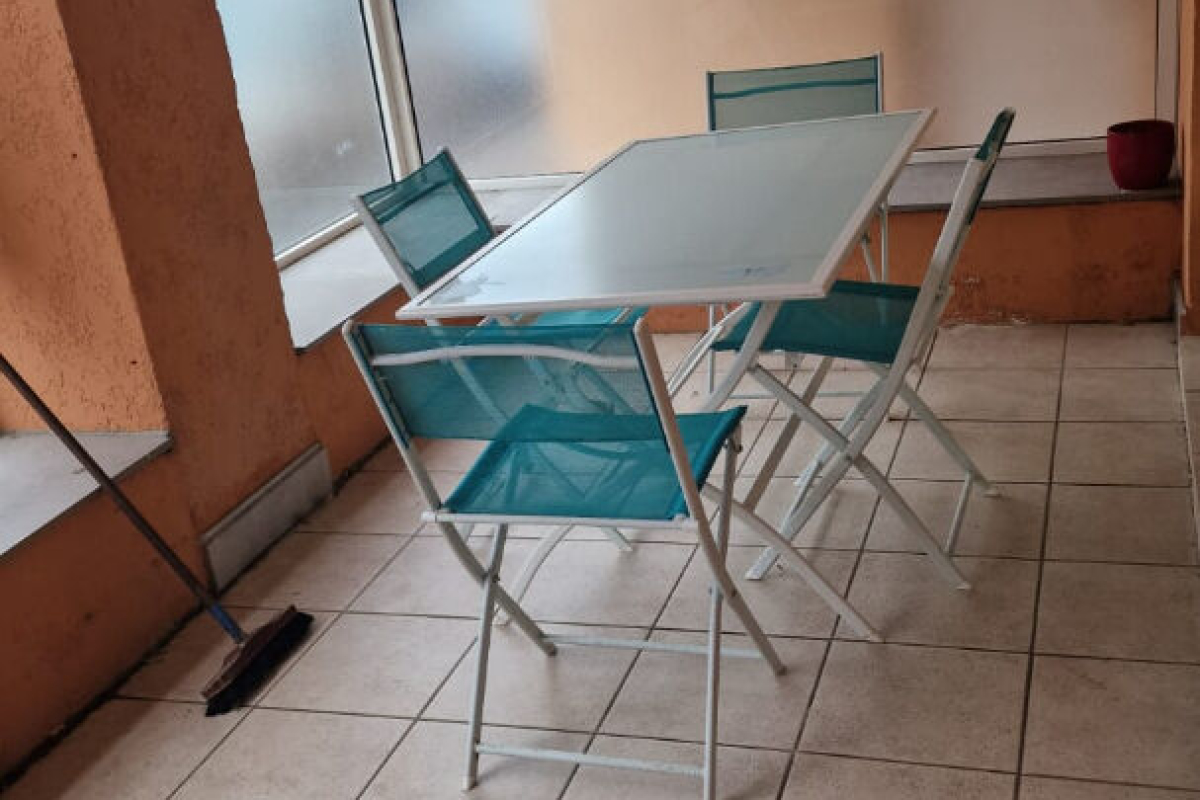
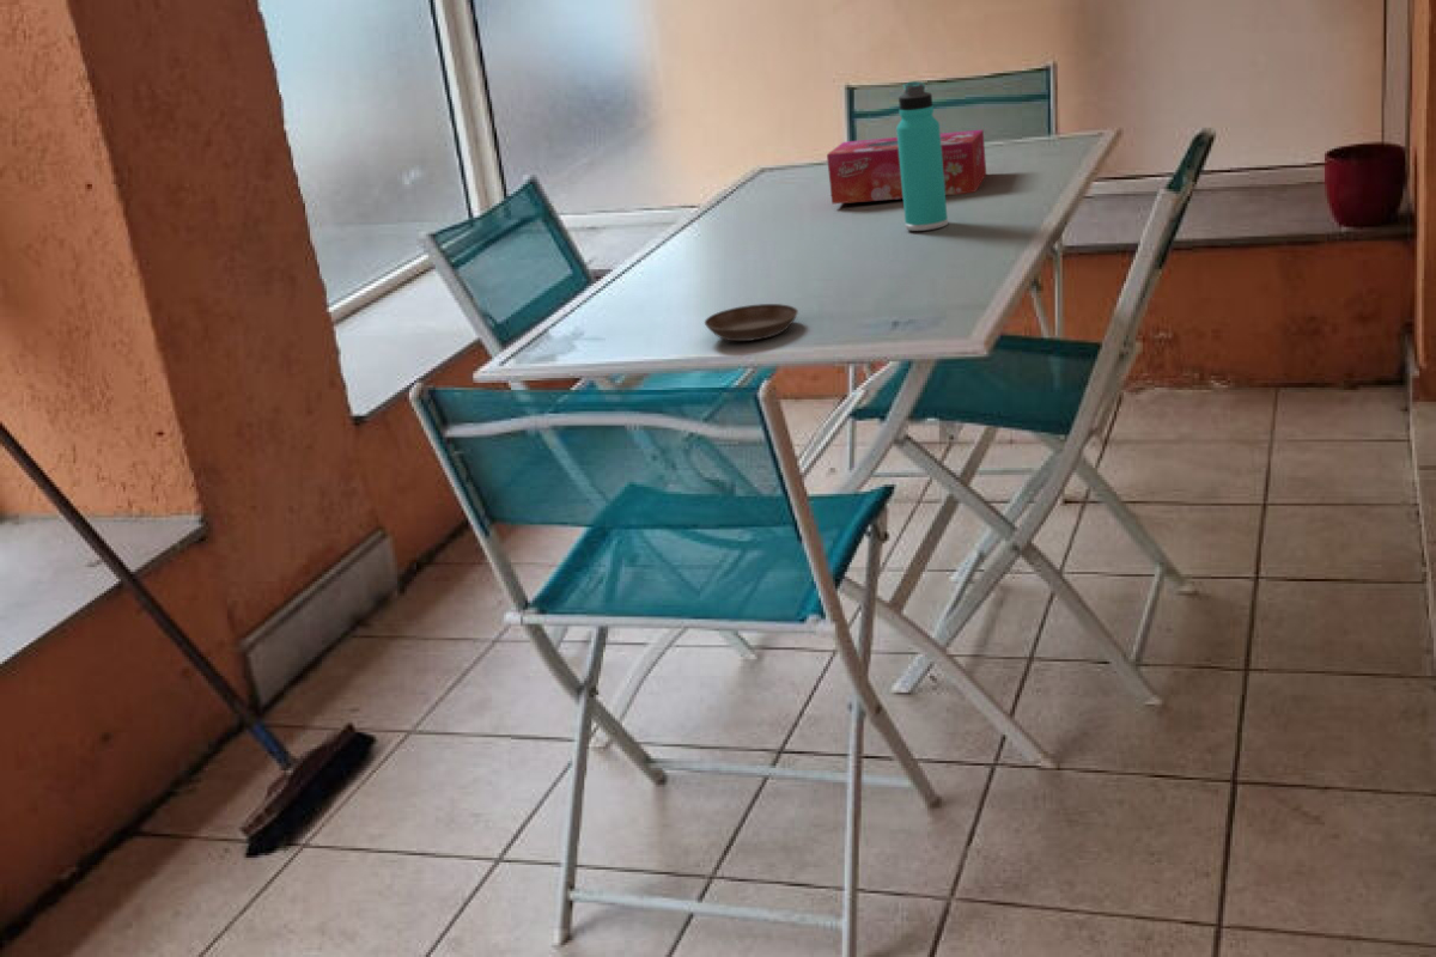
+ thermos bottle [895,80,949,232]
+ saucer [704,303,799,342]
+ tissue box [826,129,987,206]
